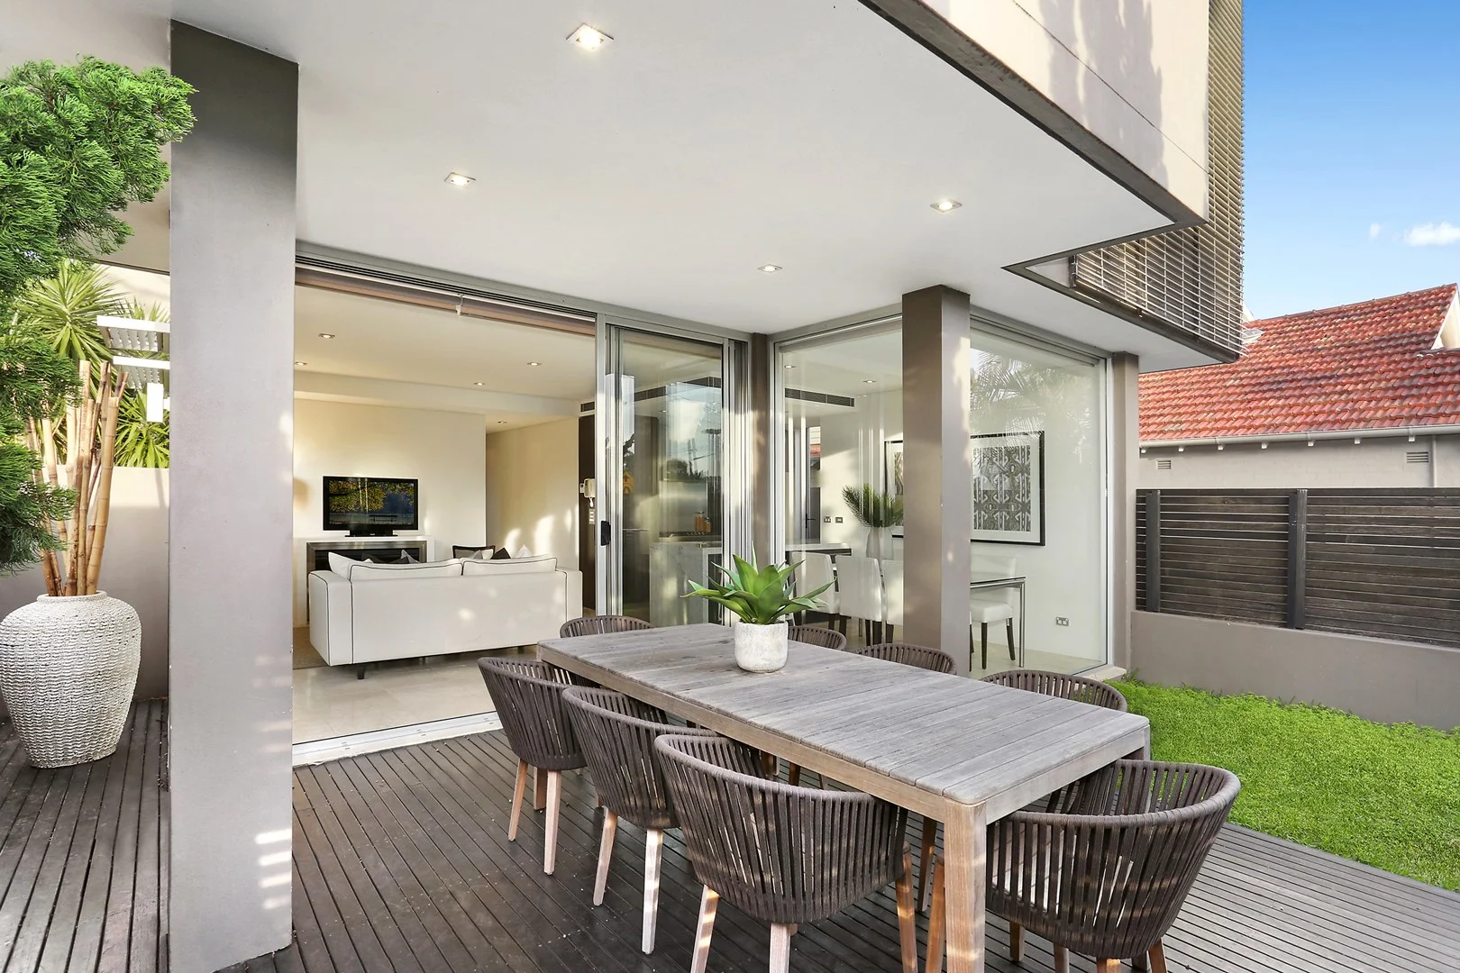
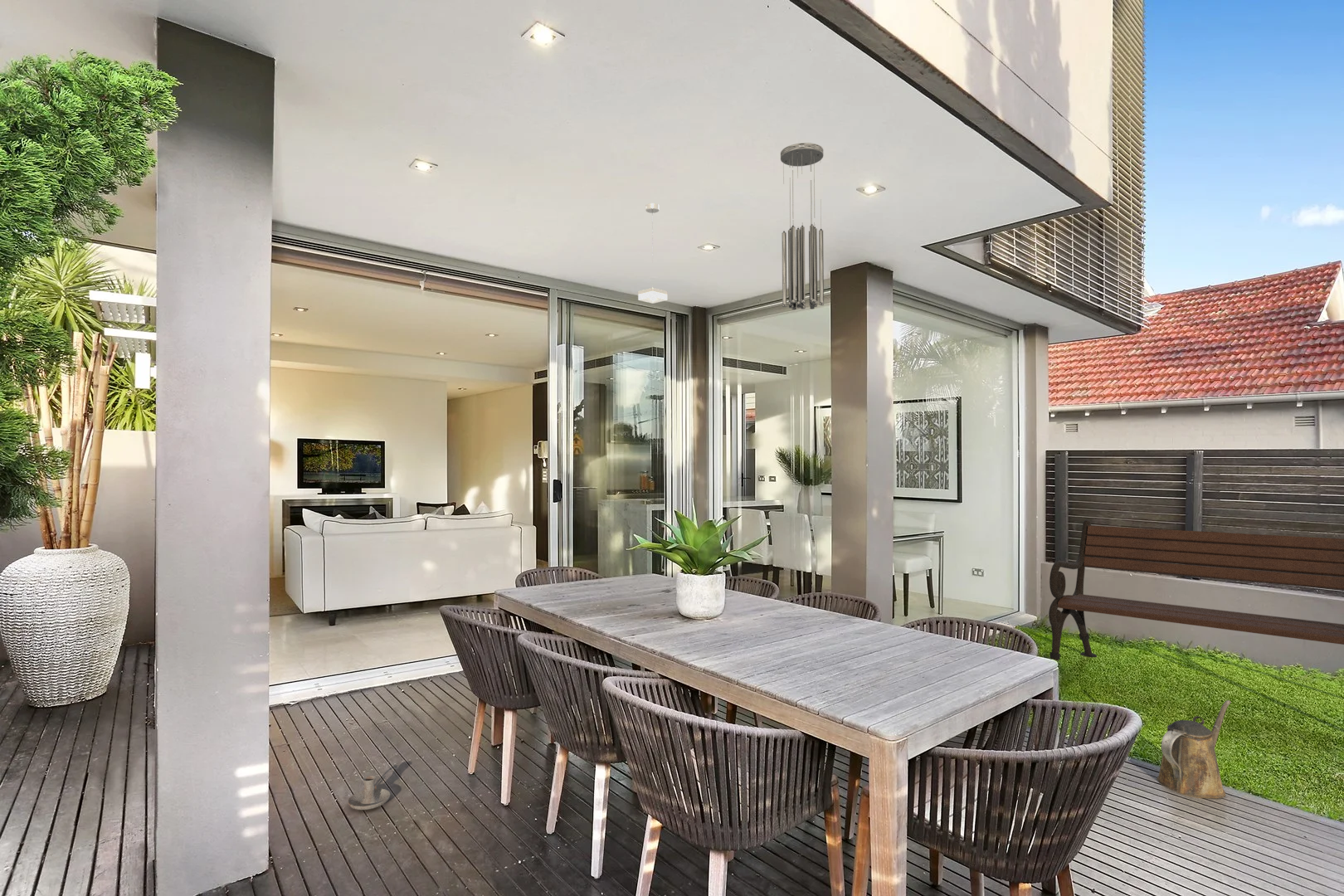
+ candle holder [347,775,392,811]
+ pendant lamp [637,202,668,304]
+ garden bench [1048,519,1344,661]
+ watering can [1156,699,1232,799]
+ wind chime [780,142,825,310]
